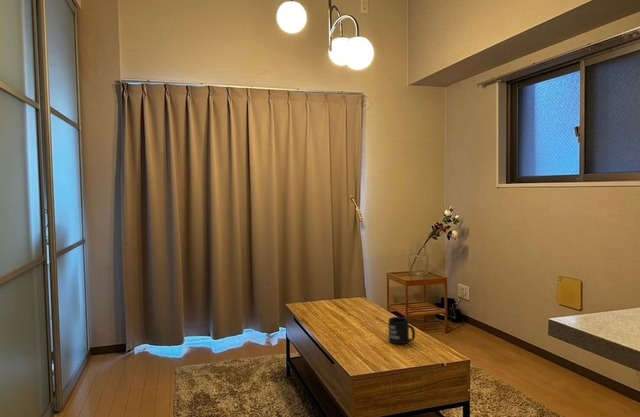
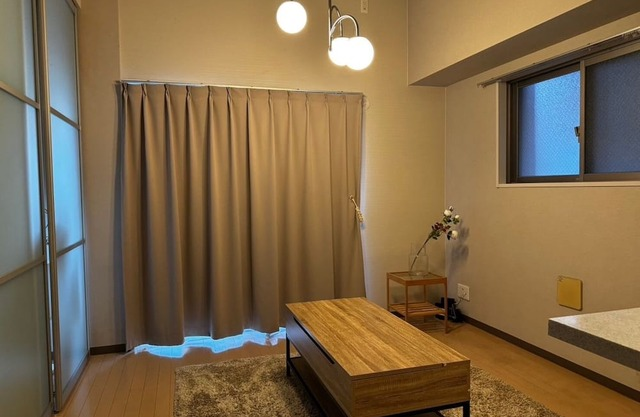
- mug [388,316,416,345]
